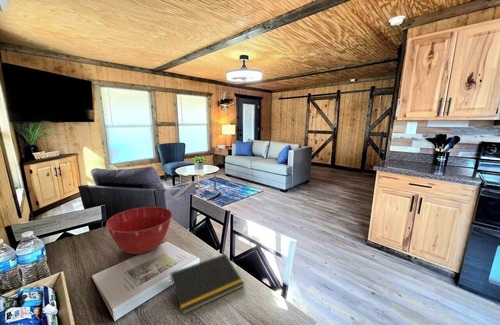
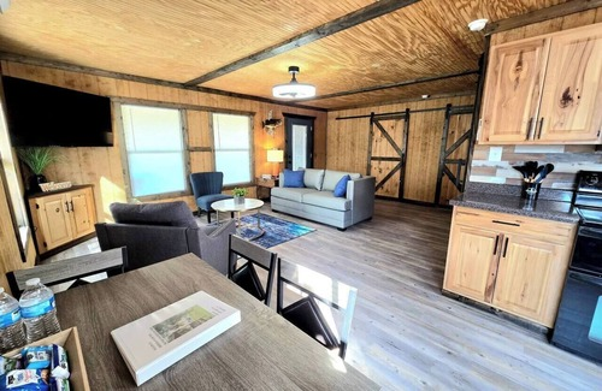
- mixing bowl [105,206,173,255]
- notepad [168,253,245,316]
